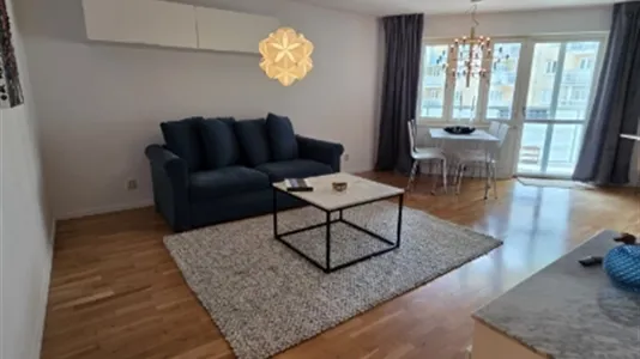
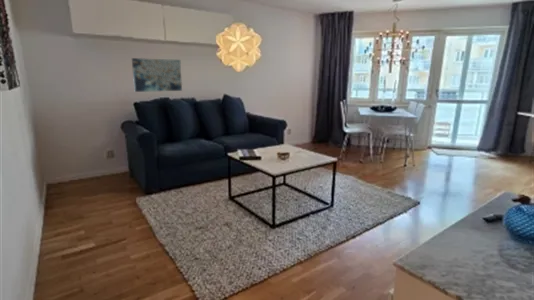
+ wall art [131,57,183,93]
